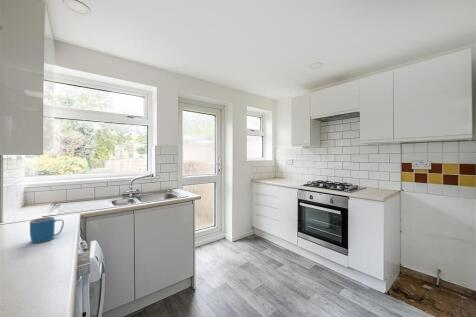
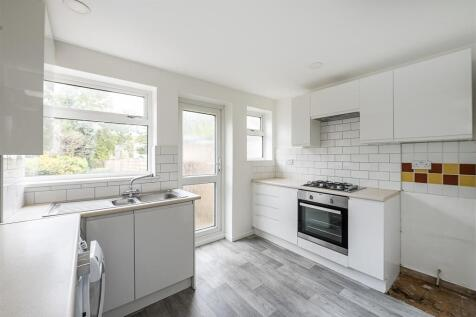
- mug [29,216,65,244]
